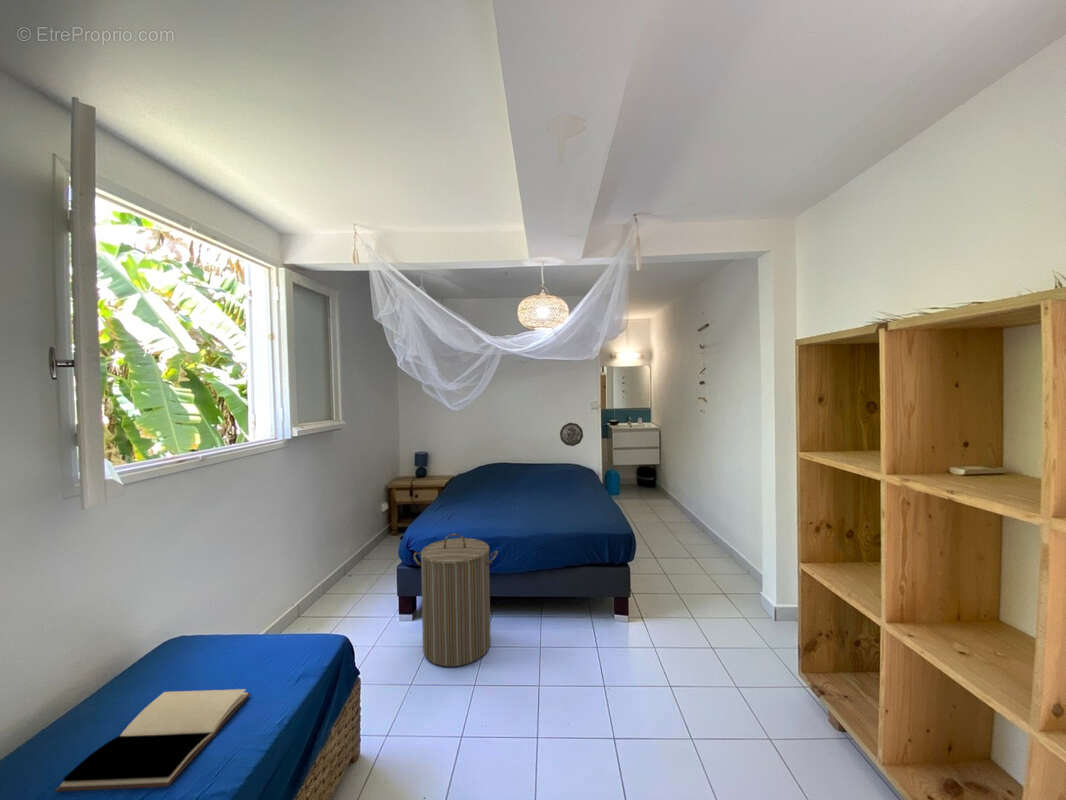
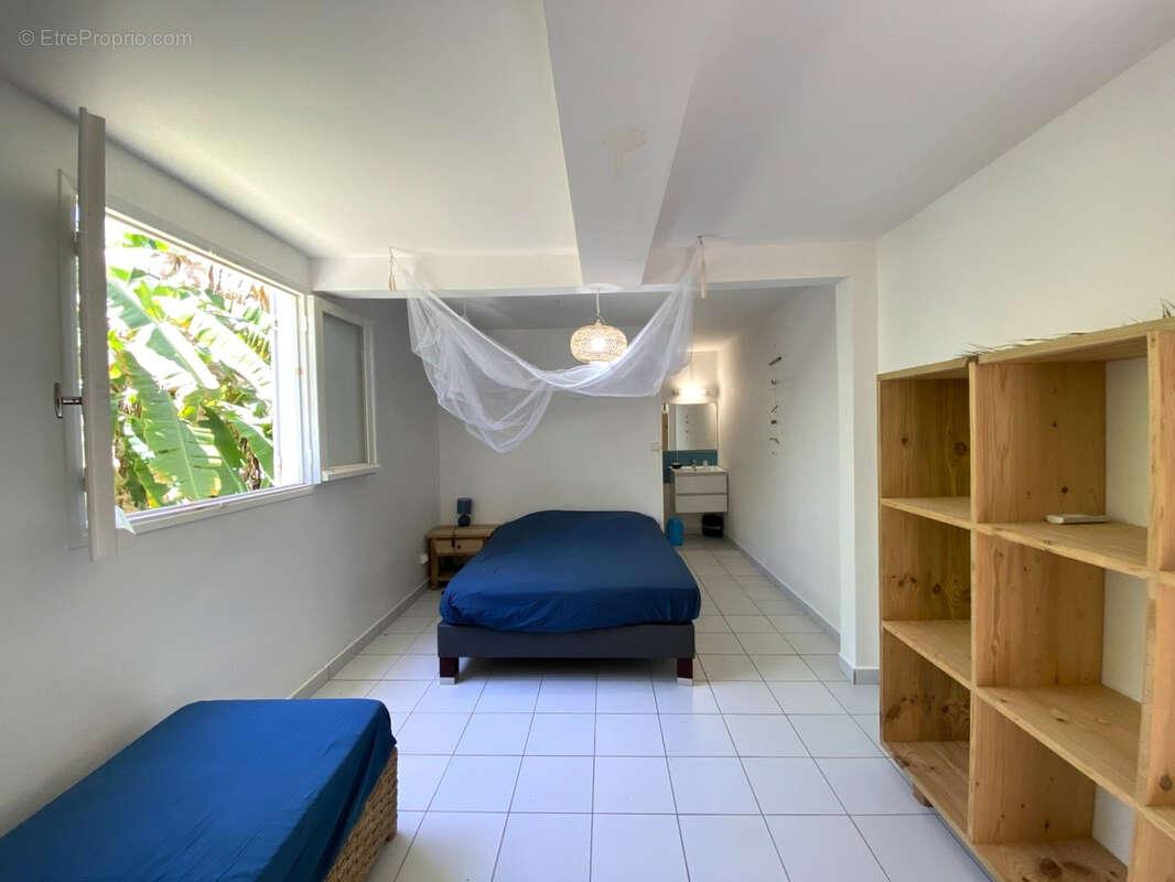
- laundry hamper [413,533,499,668]
- book [54,688,252,793]
- decorative plate [559,422,584,447]
